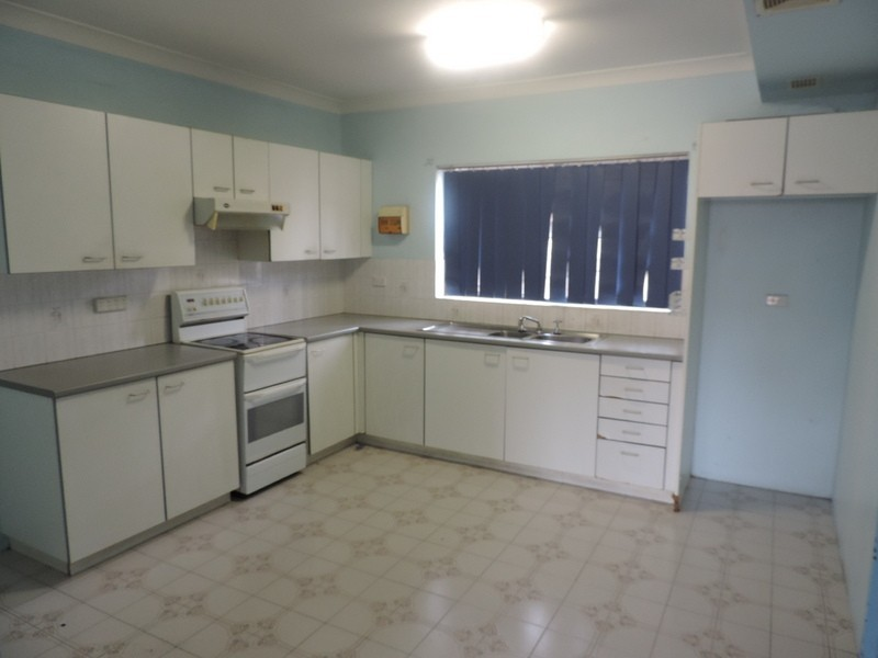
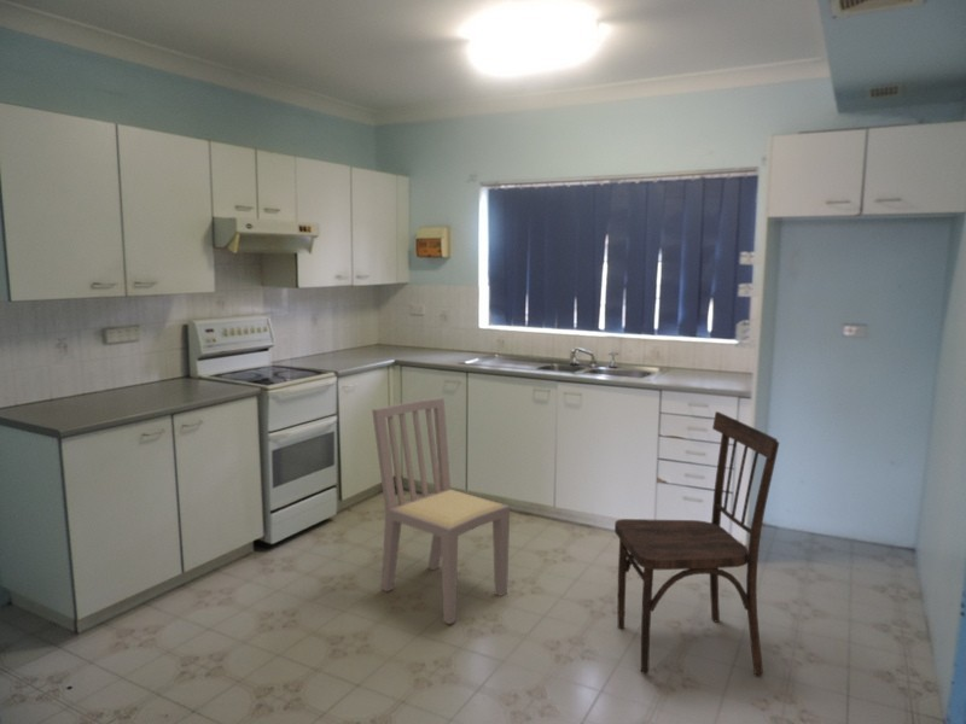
+ dining chair [613,410,780,676]
+ dining chair [371,397,511,625]
